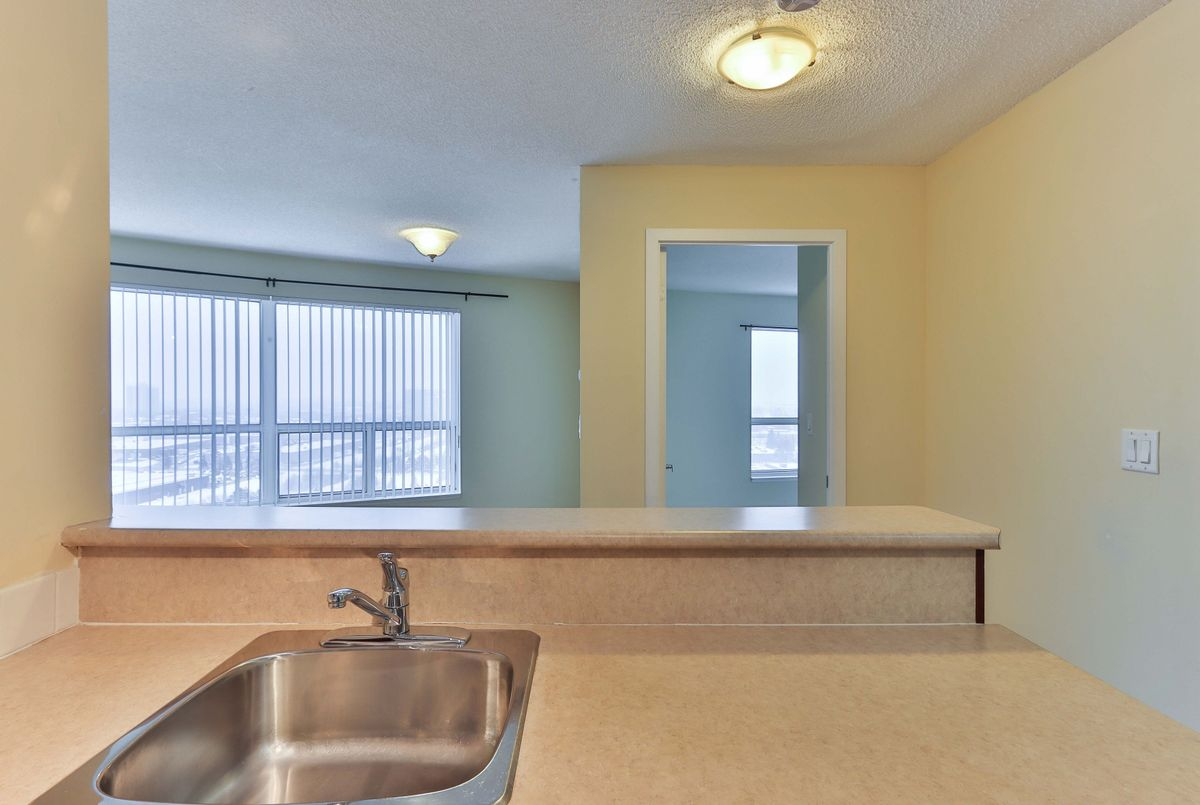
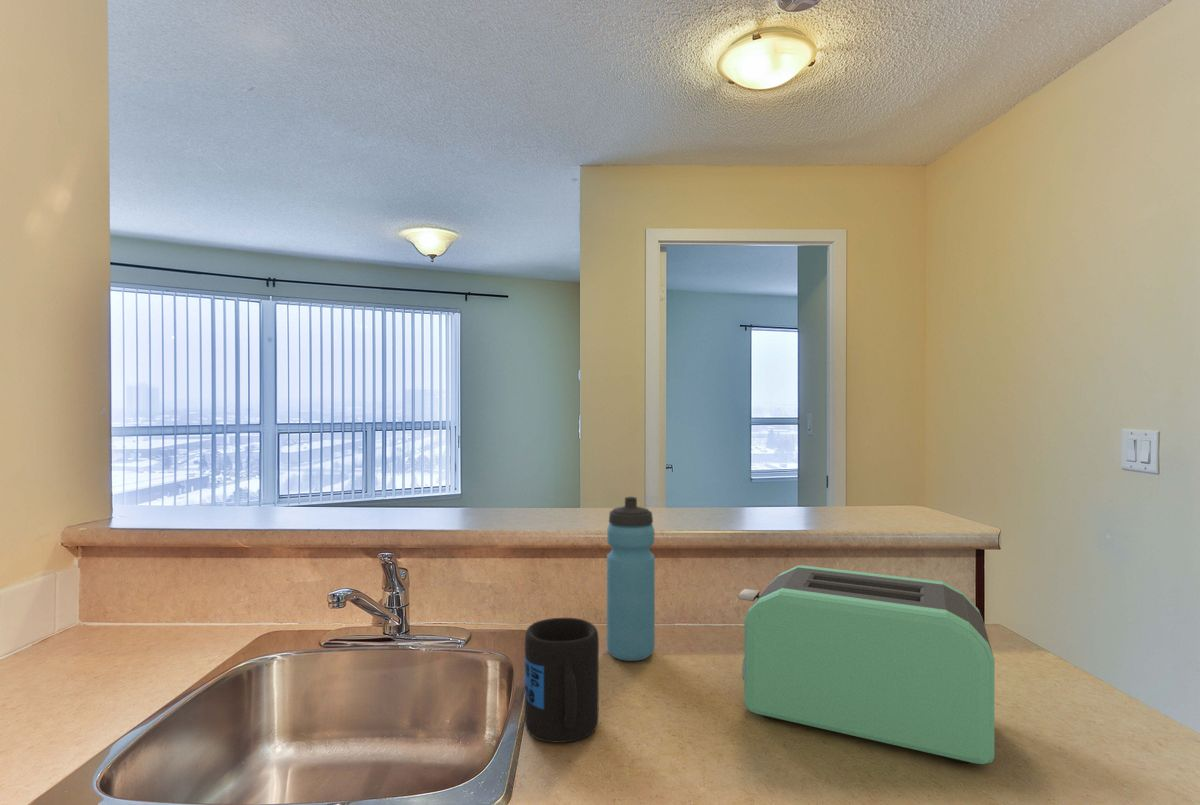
+ toaster [736,564,996,765]
+ water bottle [606,496,656,662]
+ mug [524,617,600,744]
